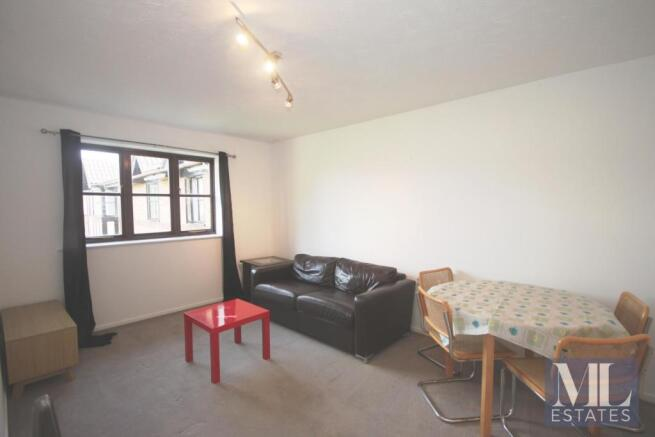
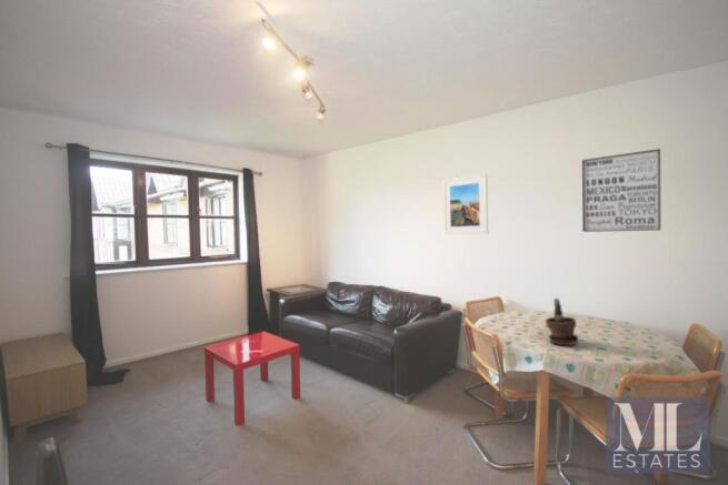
+ potted plant [545,297,580,346]
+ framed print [442,173,489,235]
+ wall art [581,148,661,233]
